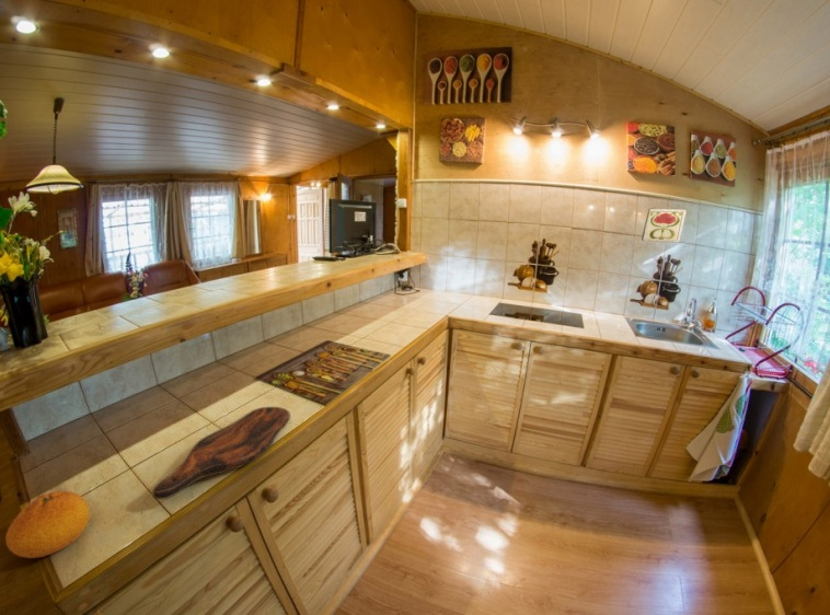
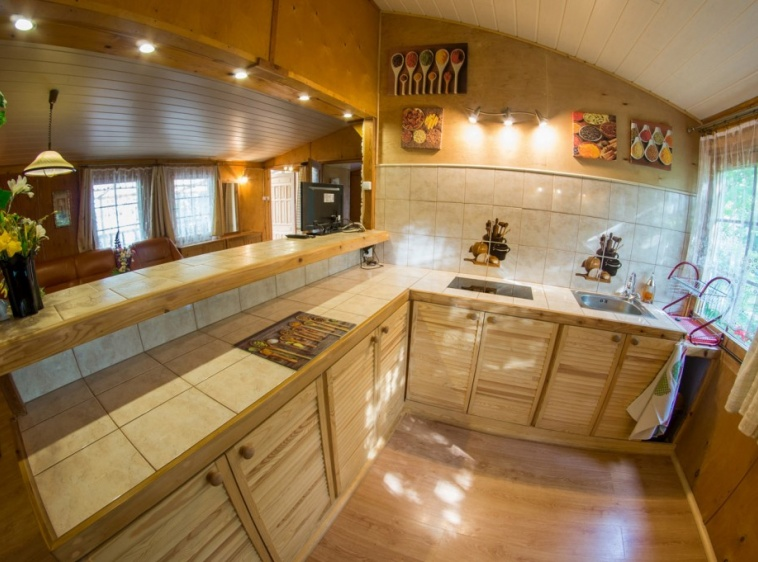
- cutting board [151,406,291,500]
- fruit [4,490,91,559]
- decorative tile [641,208,688,243]
